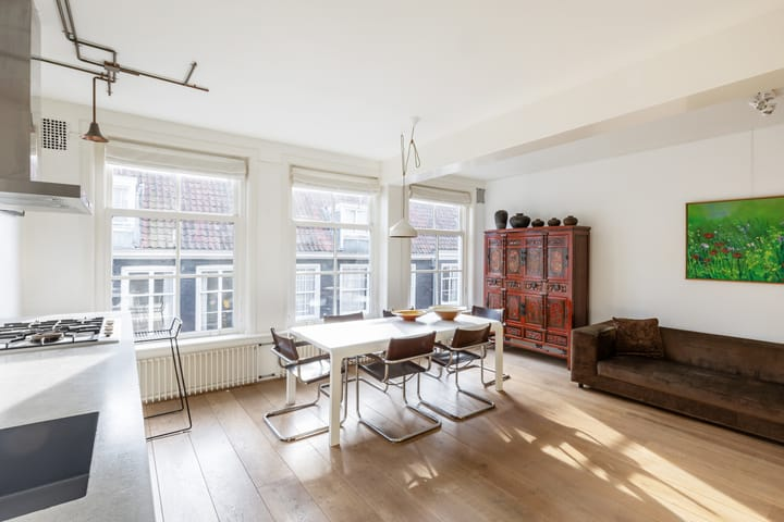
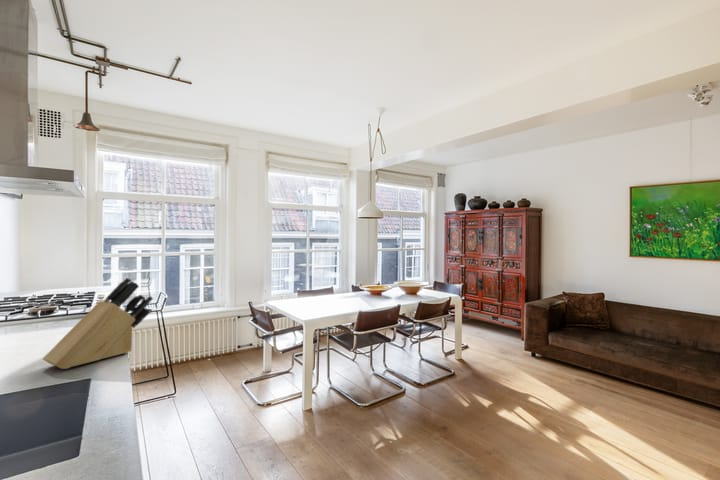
+ knife block [42,276,154,370]
